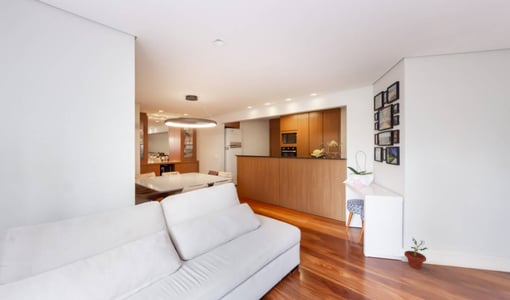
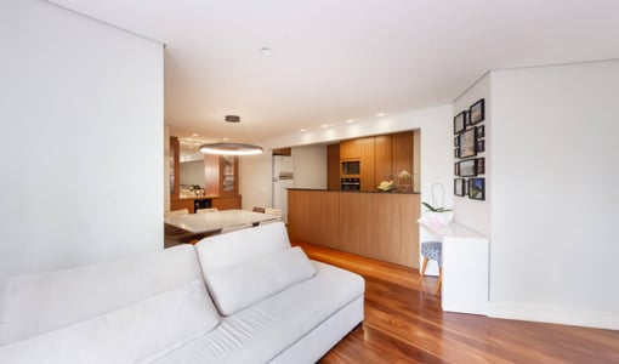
- potted plant [403,236,429,270]
